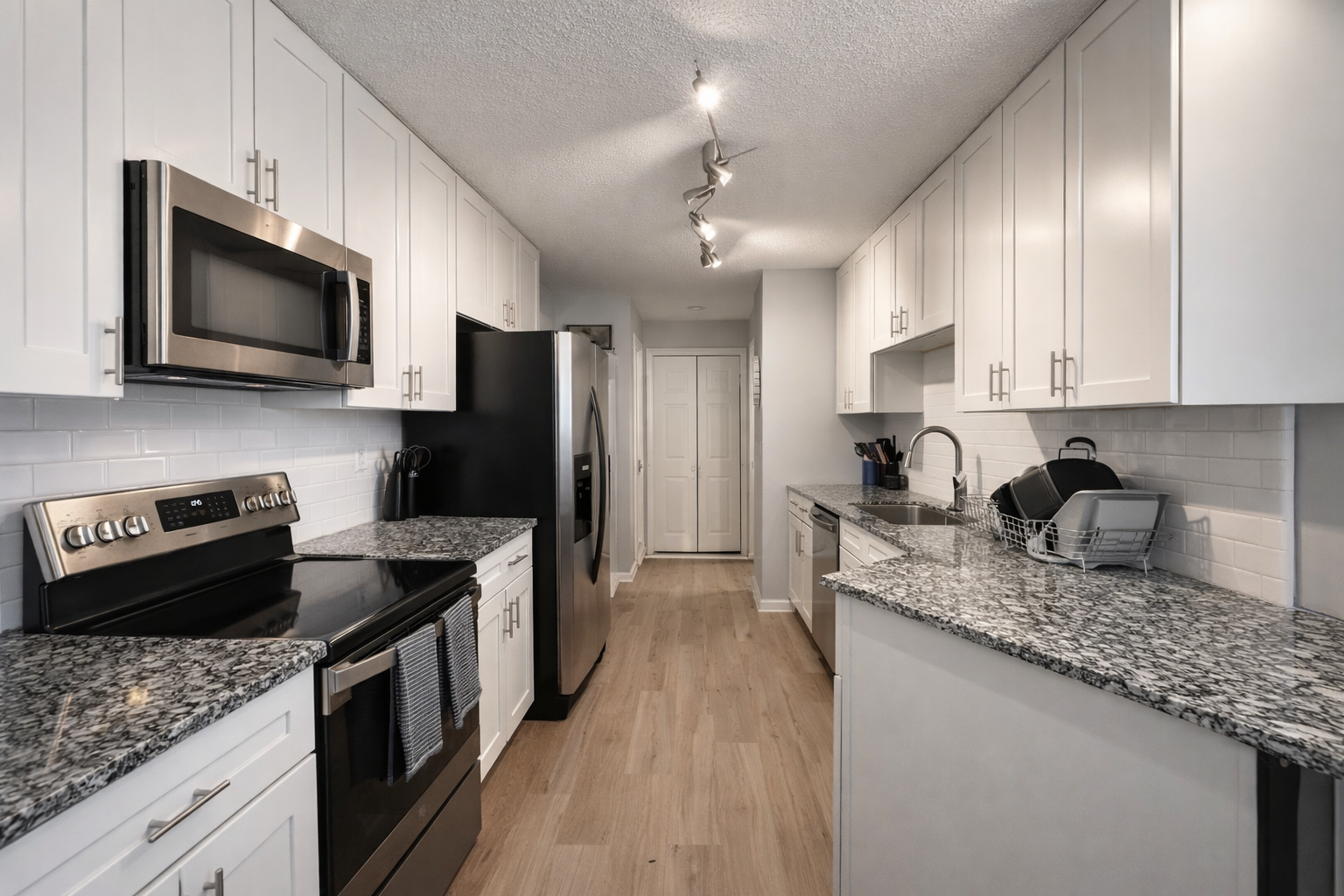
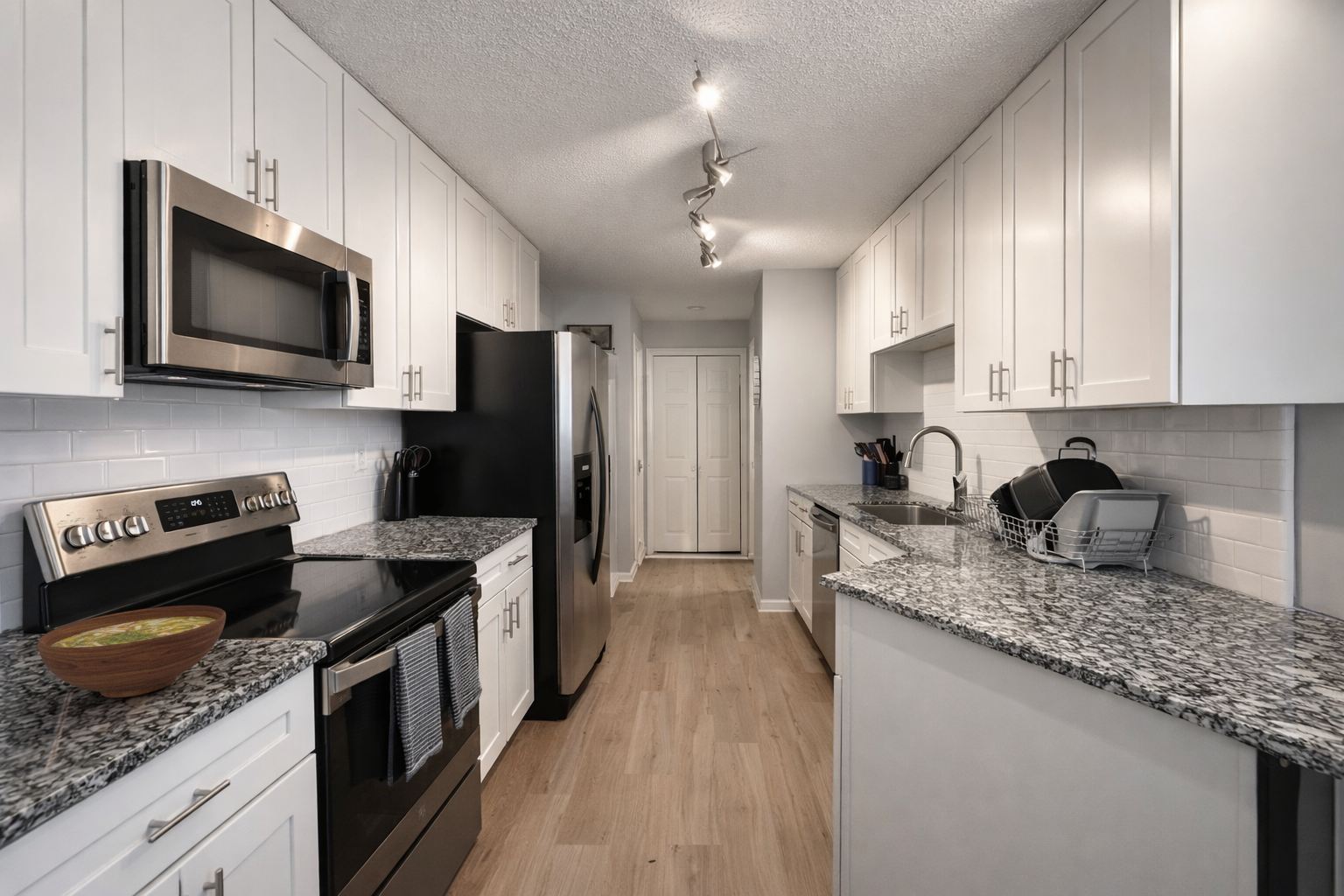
+ bowl [37,605,227,698]
